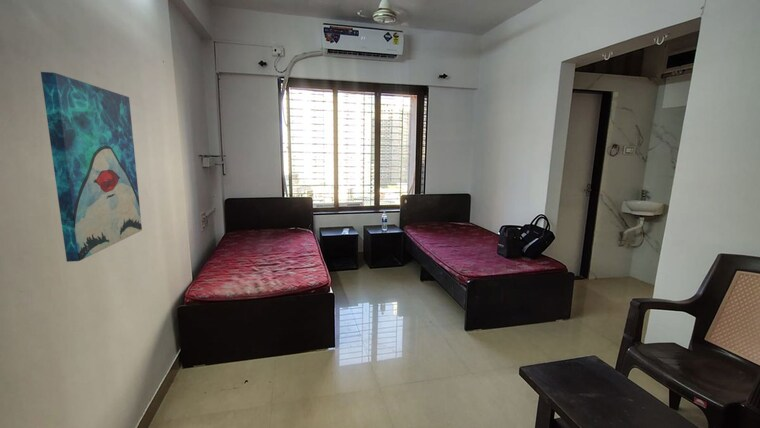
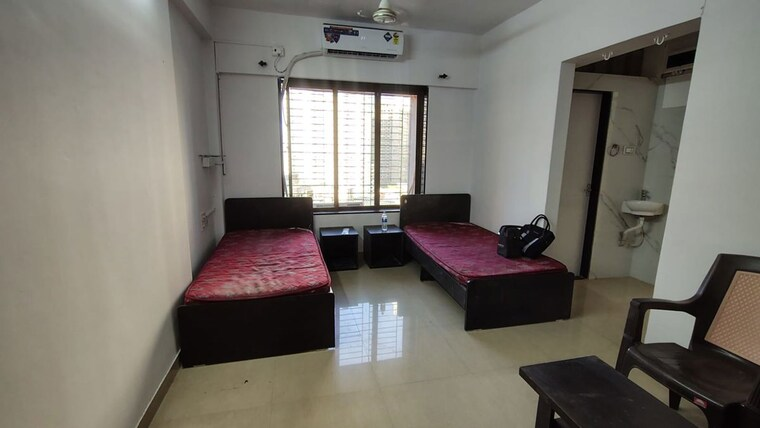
- wall art [40,71,143,263]
